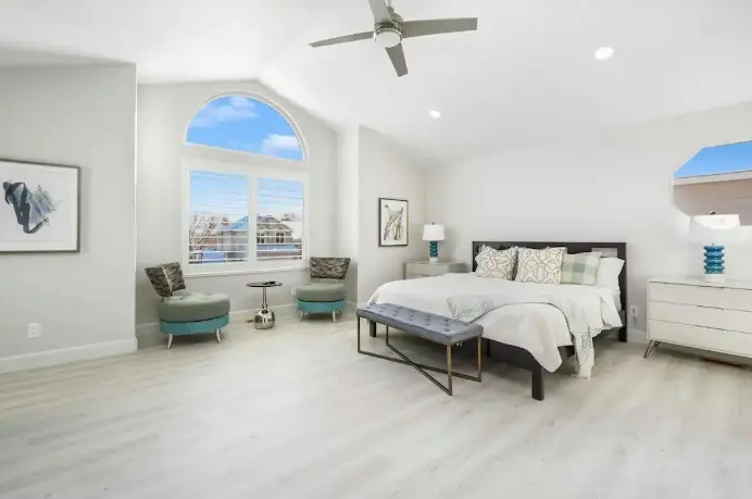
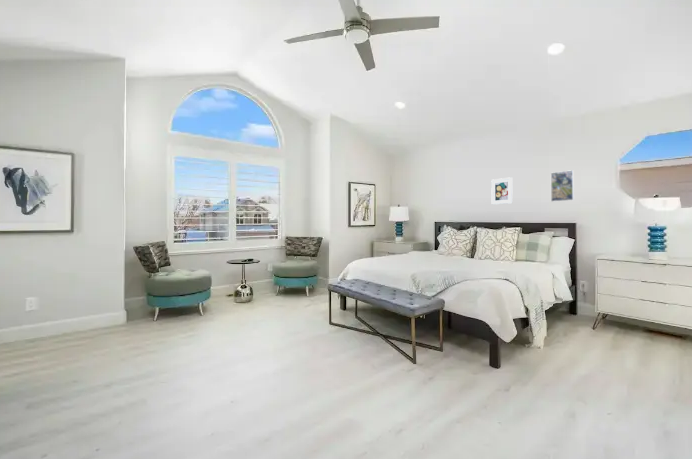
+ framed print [550,169,575,203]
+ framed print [490,176,513,205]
